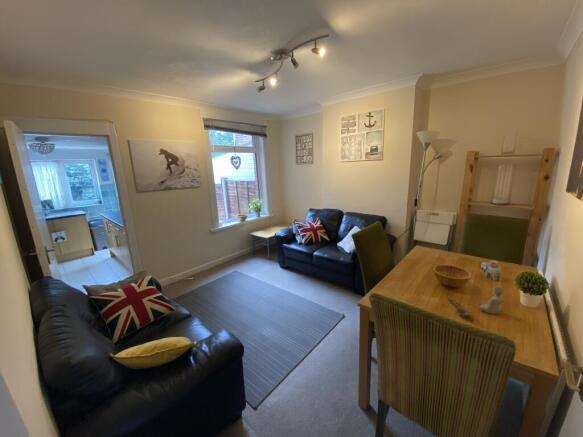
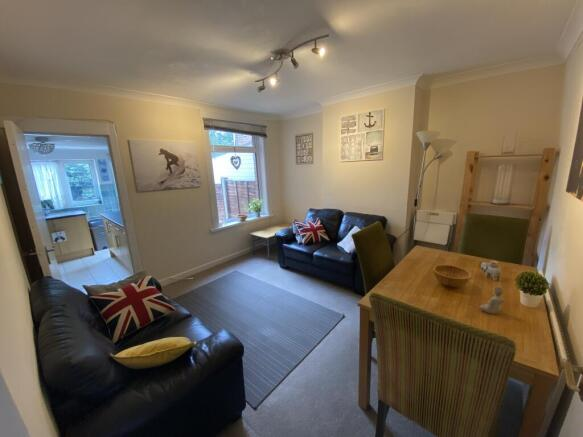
- spoon [447,296,470,317]
